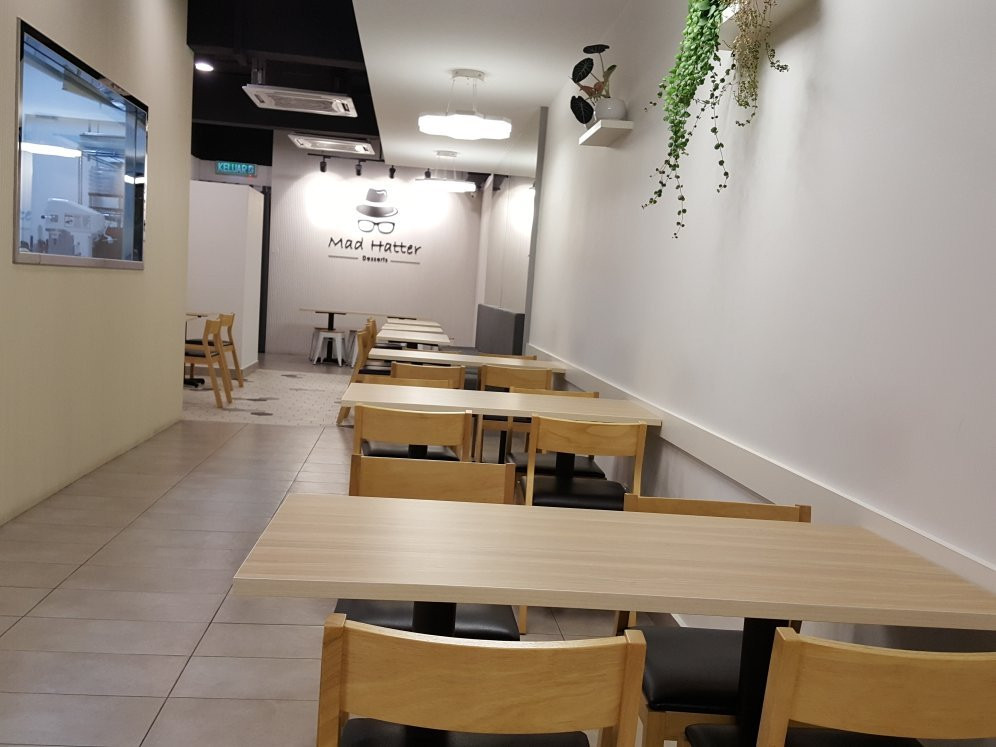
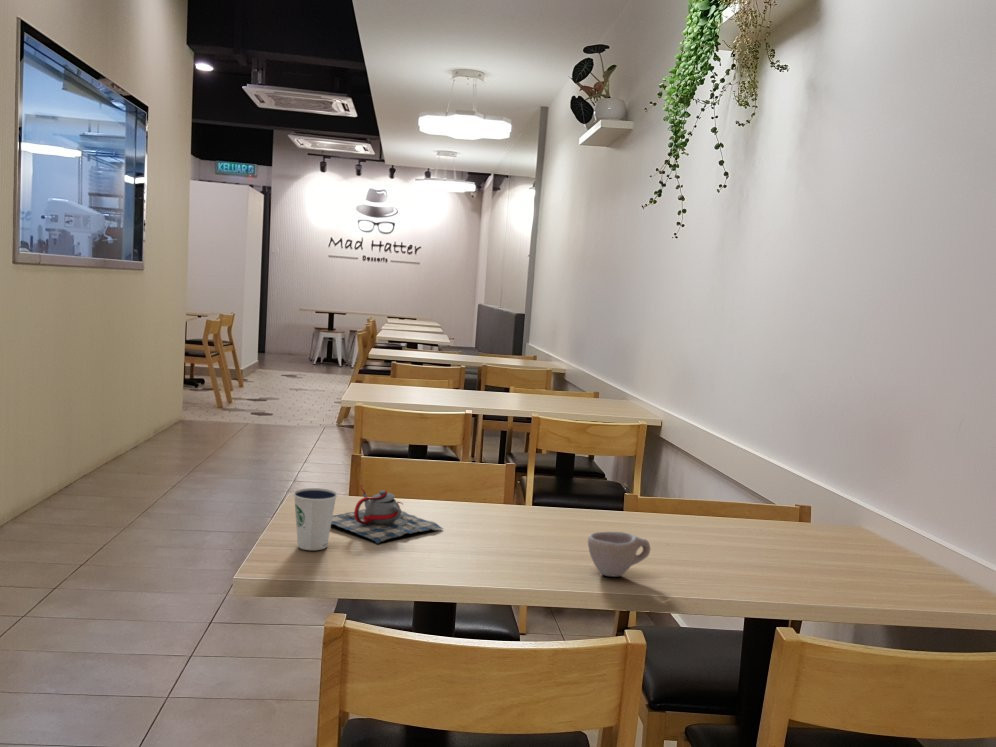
+ cup [587,531,651,578]
+ dixie cup [292,487,338,551]
+ teapot [331,484,444,545]
